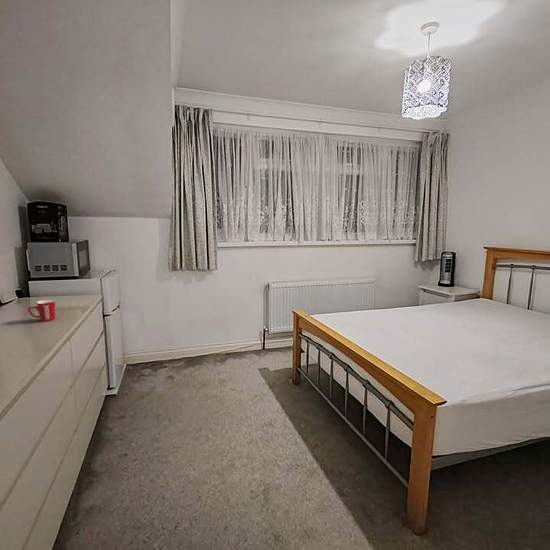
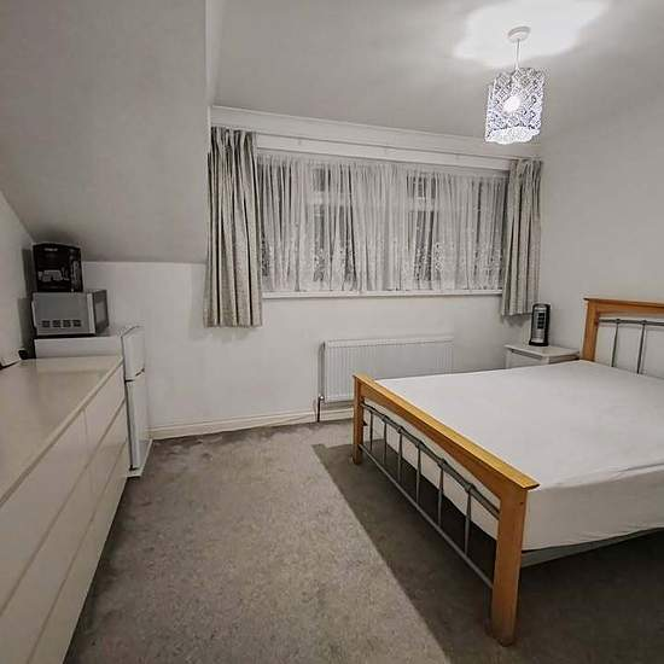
- mug [27,299,57,322]
